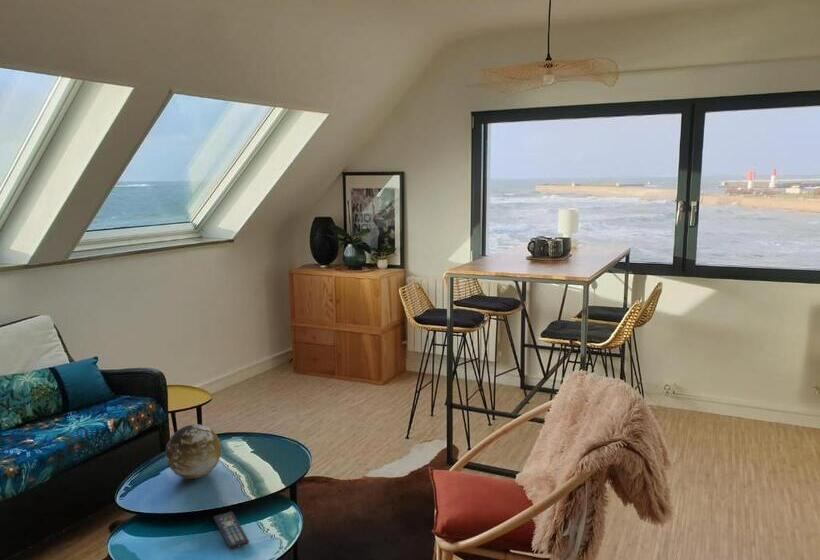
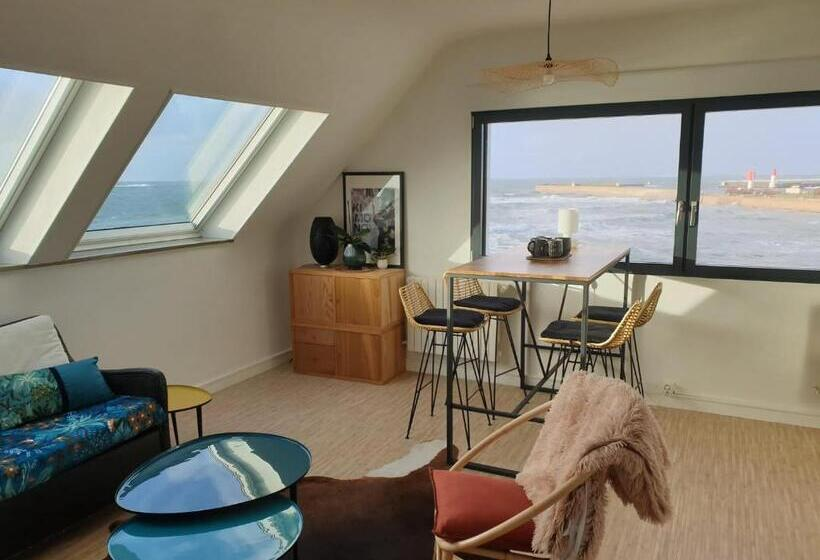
- decorative orb [165,423,222,480]
- remote control [212,511,250,550]
